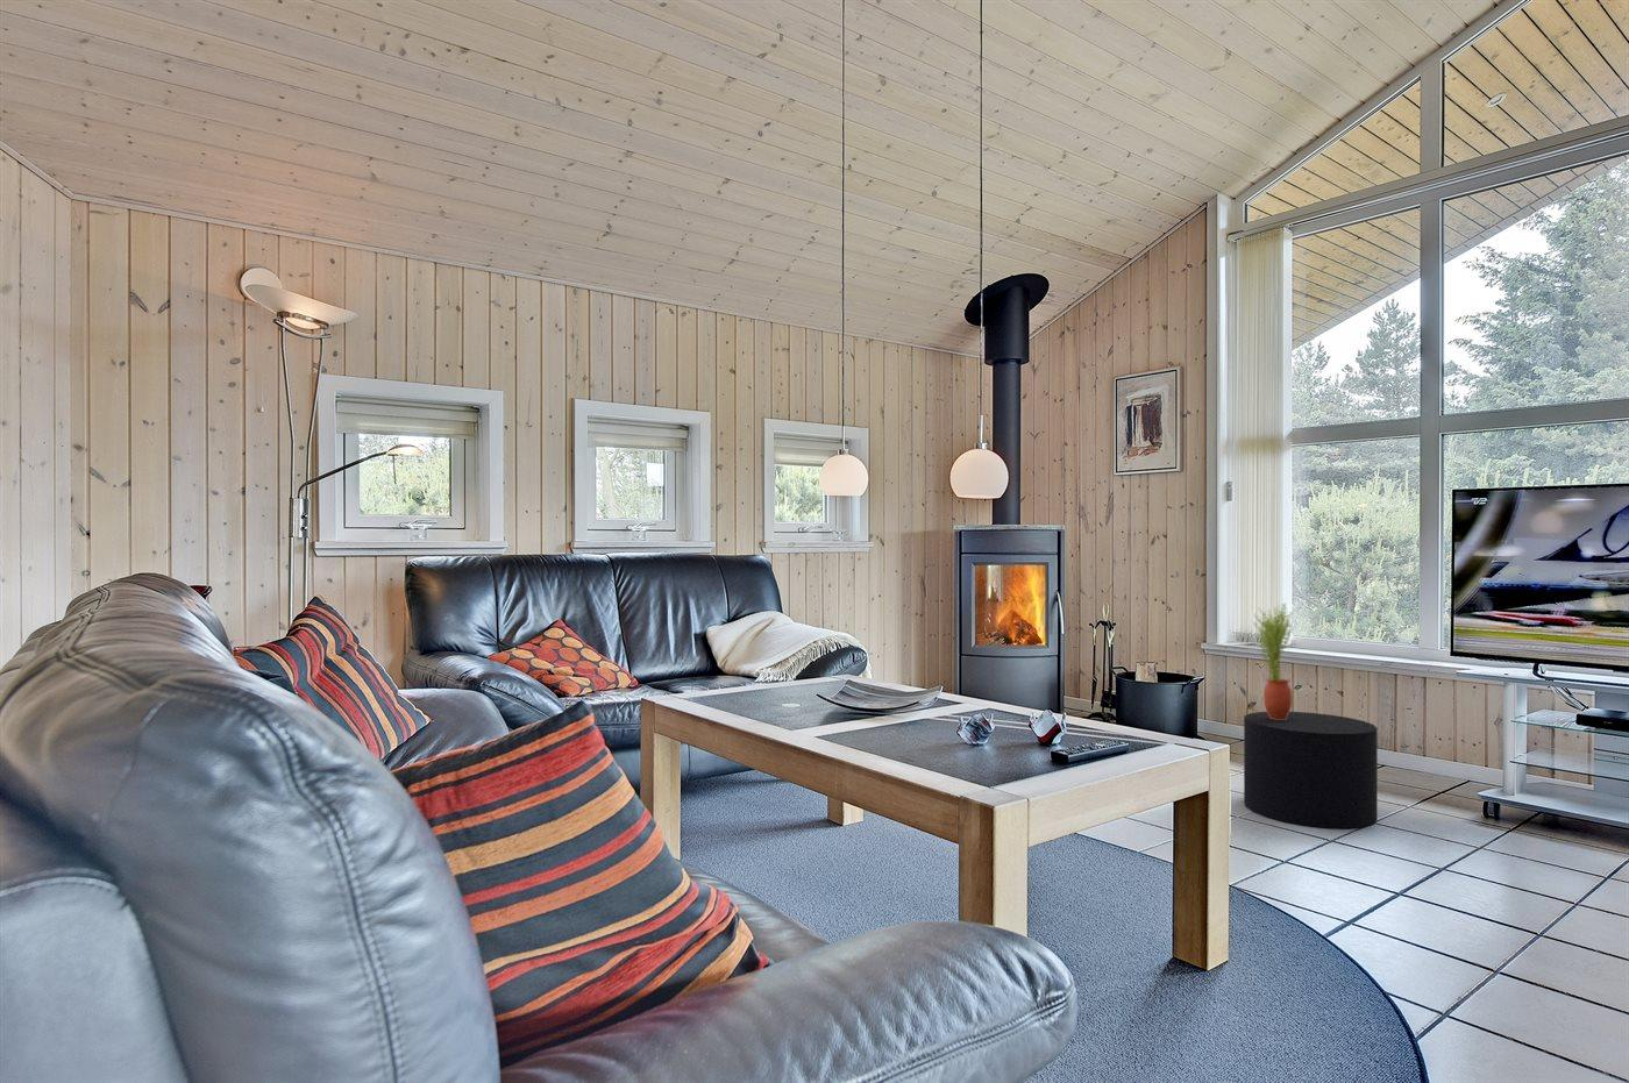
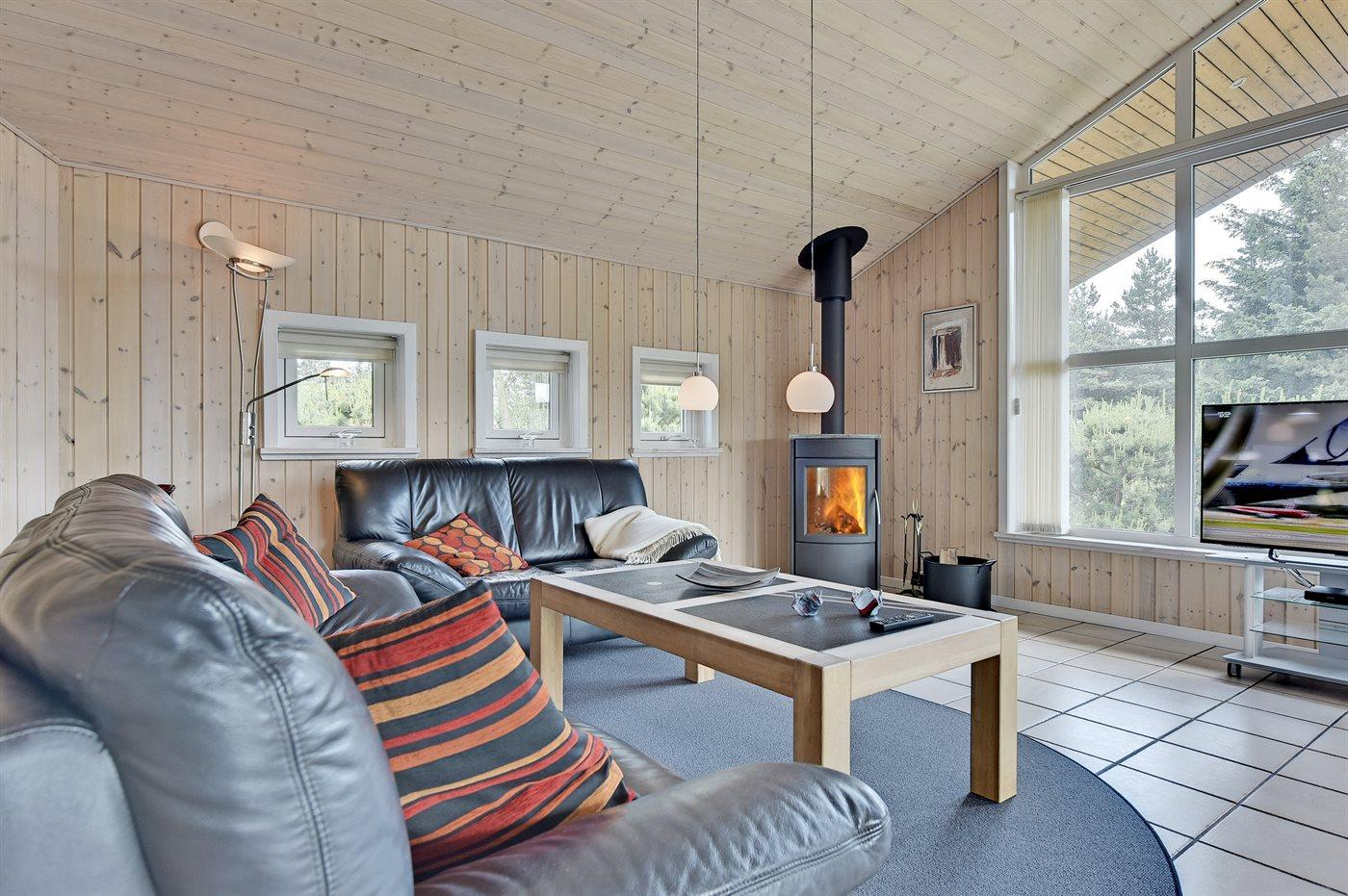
- stool [1242,711,1379,829]
- potted plant [1252,603,1294,720]
